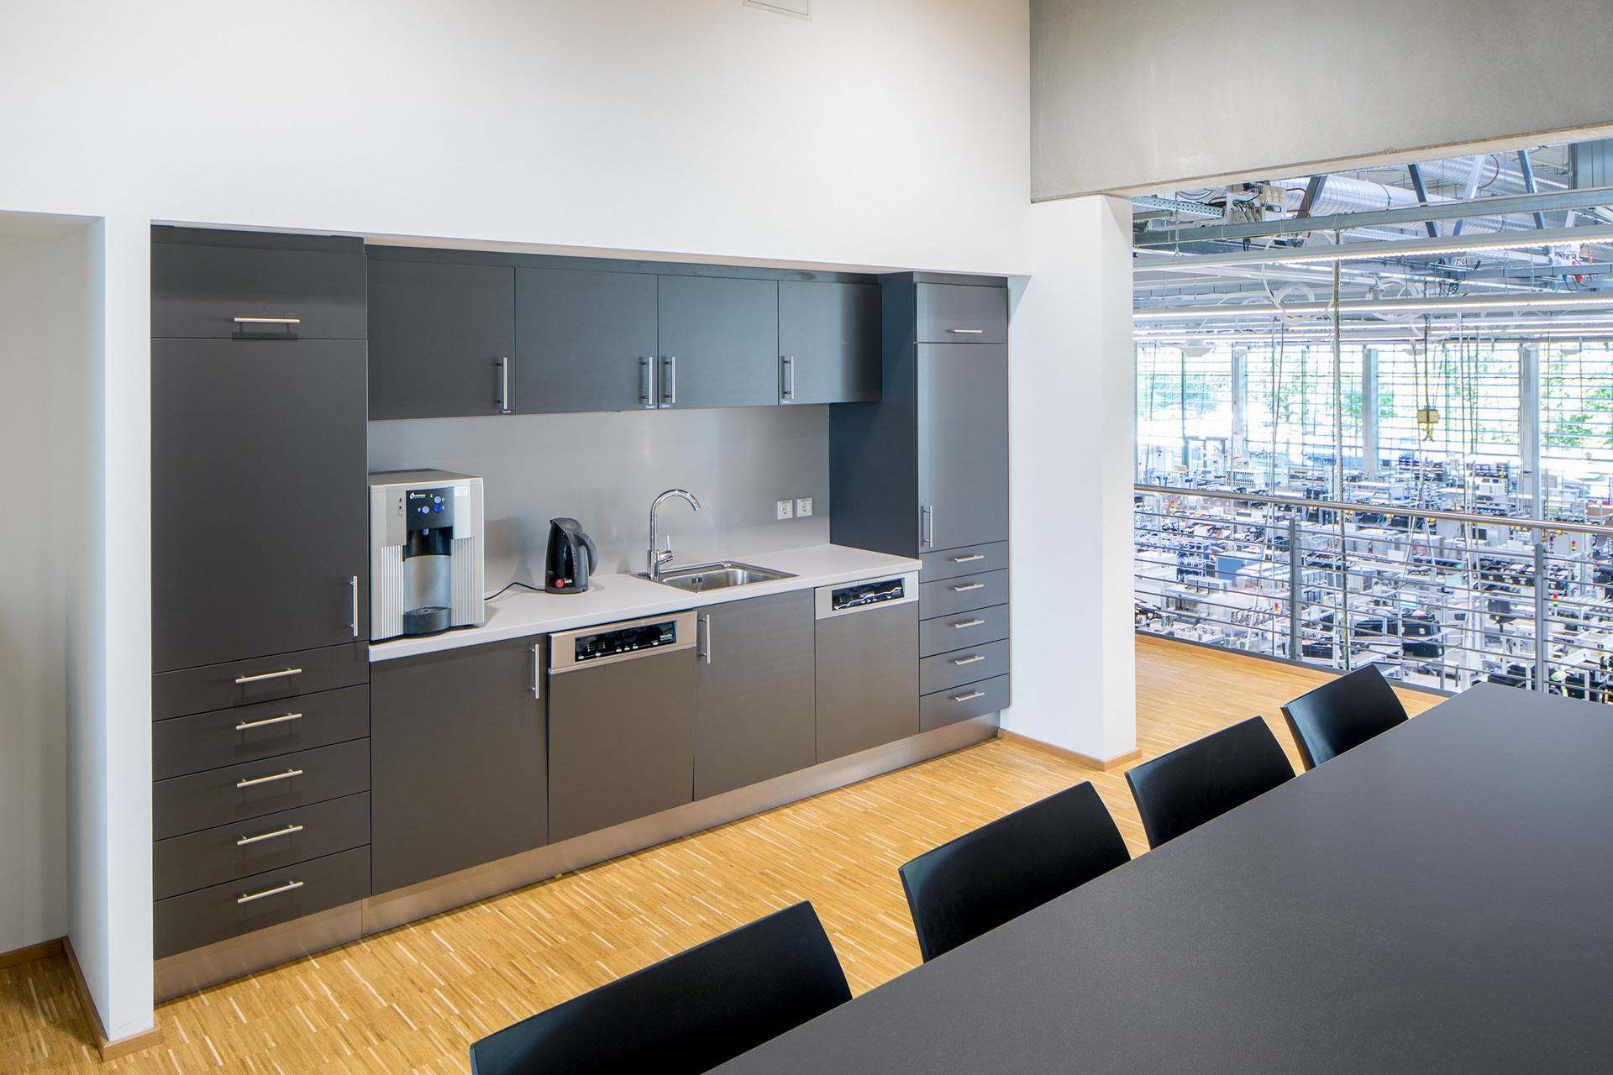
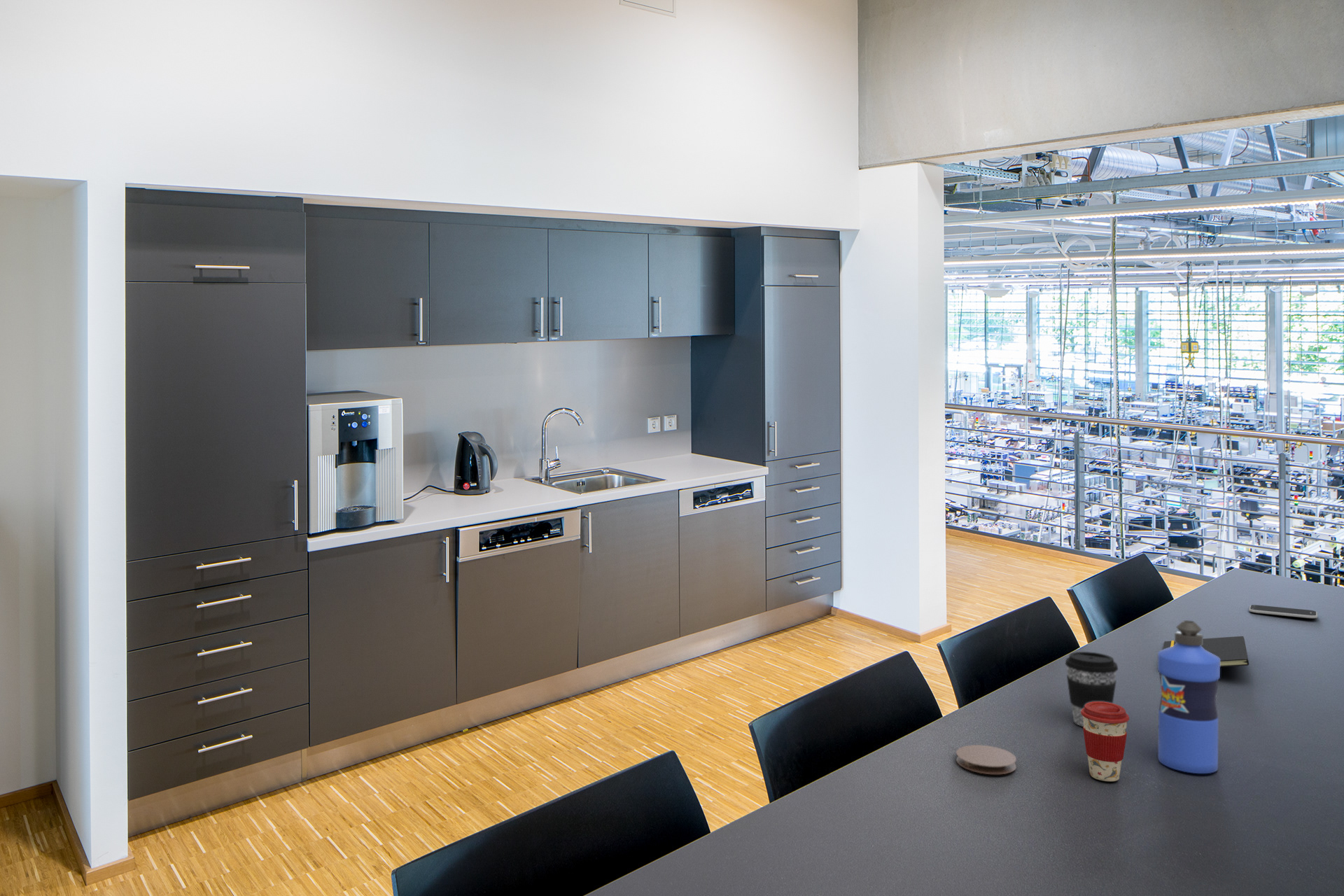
+ coffee cup [1065,651,1119,727]
+ water bottle [1157,619,1221,774]
+ coffee cup [1081,701,1130,782]
+ coaster [956,744,1017,775]
+ notepad [1163,636,1250,668]
+ smartphone [1248,604,1318,619]
